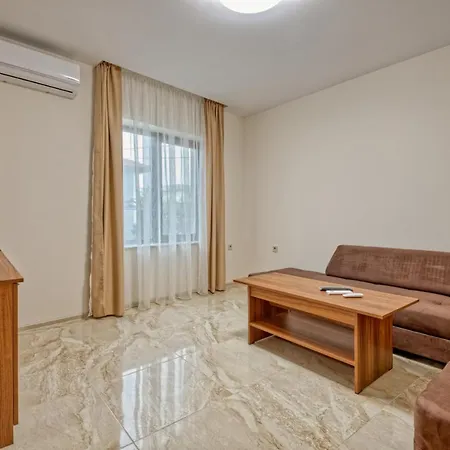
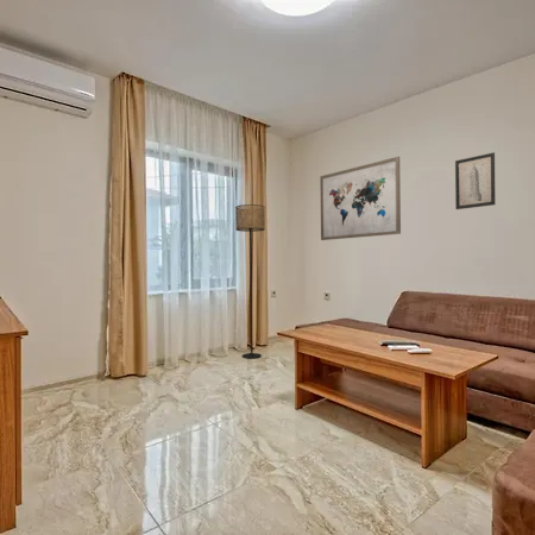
+ wall art [454,151,497,210]
+ floor lamp [234,203,266,359]
+ wall art [319,156,402,241]
